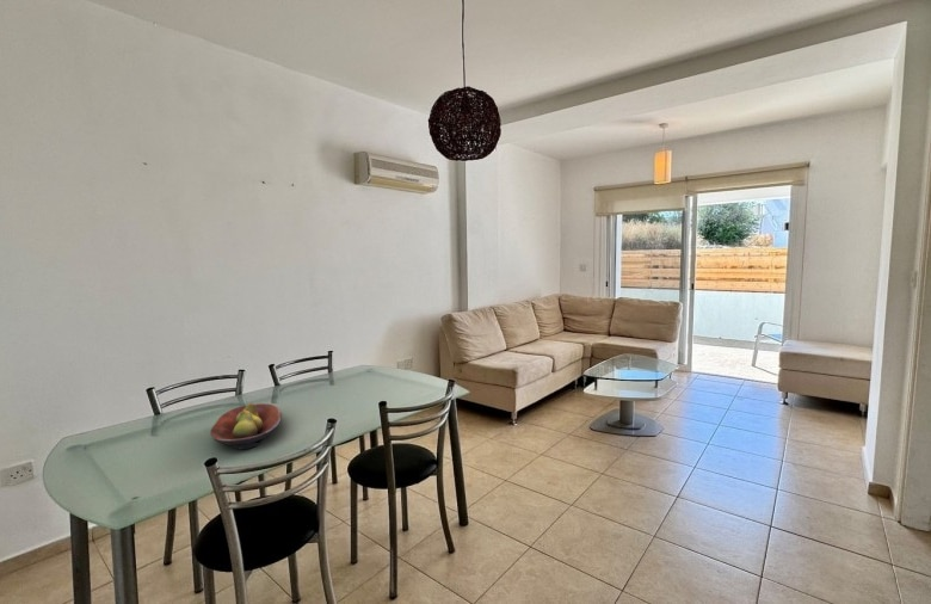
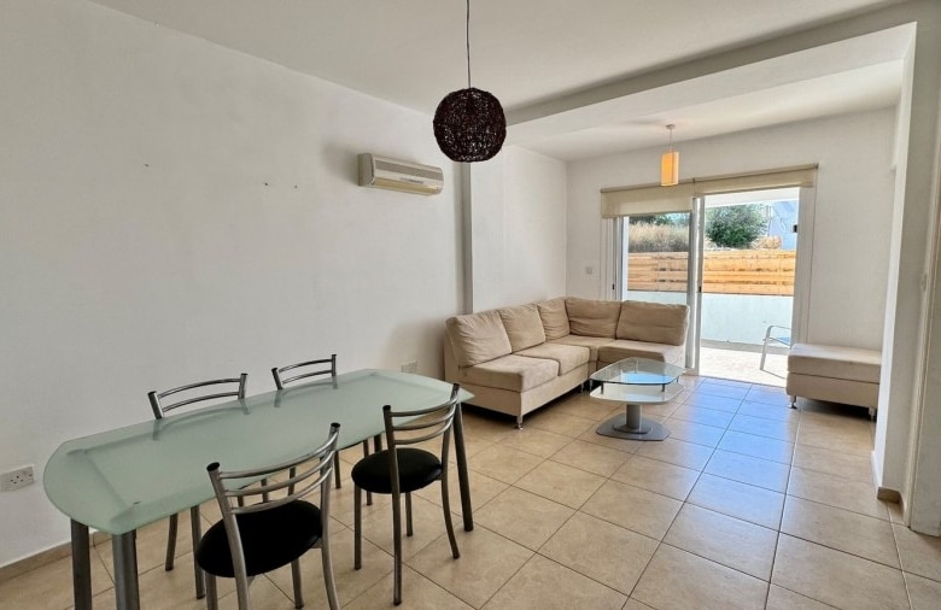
- fruit bowl [209,402,283,451]
